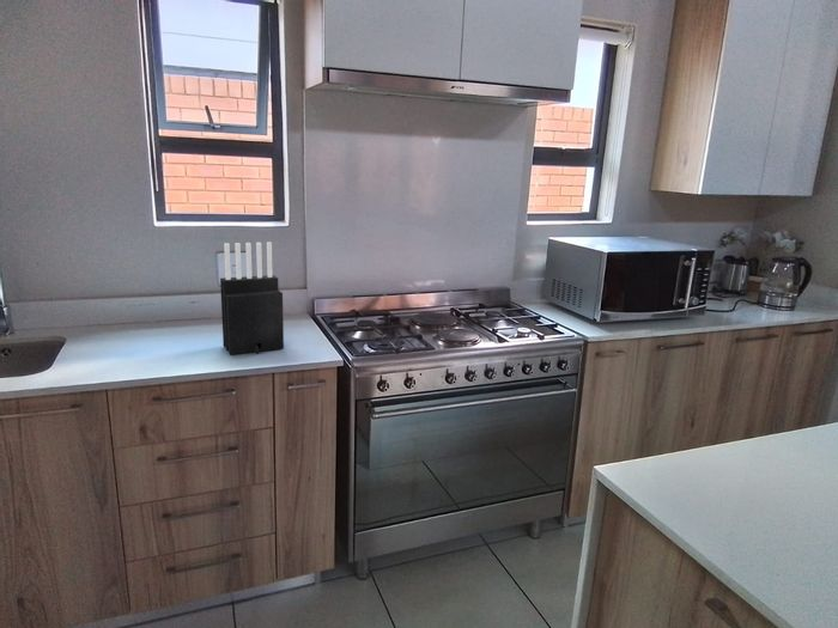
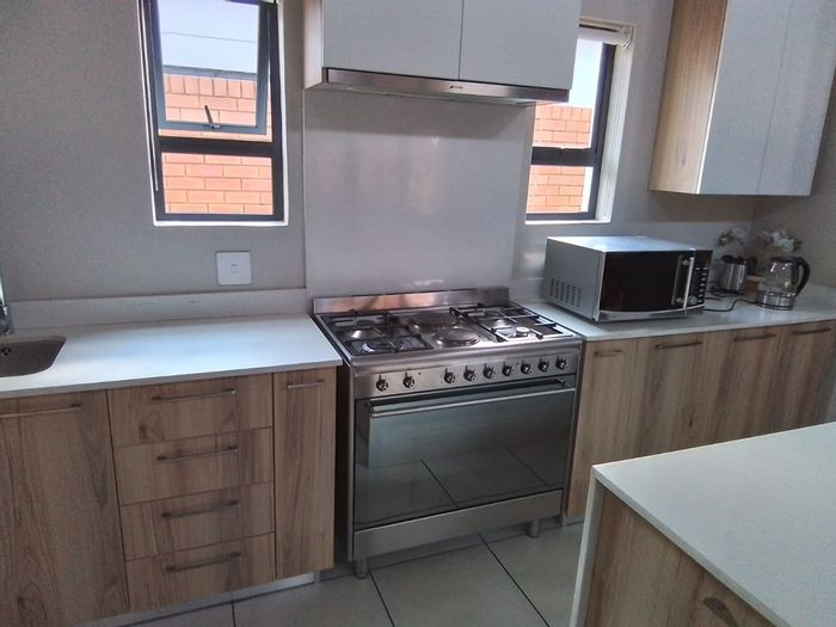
- knife block [219,240,285,356]
